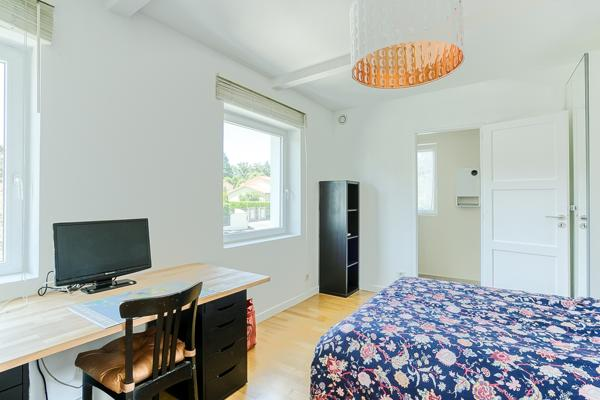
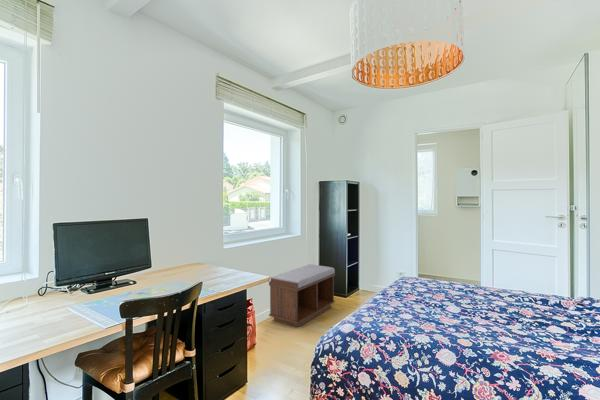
+ bench [268,263,336,328]
